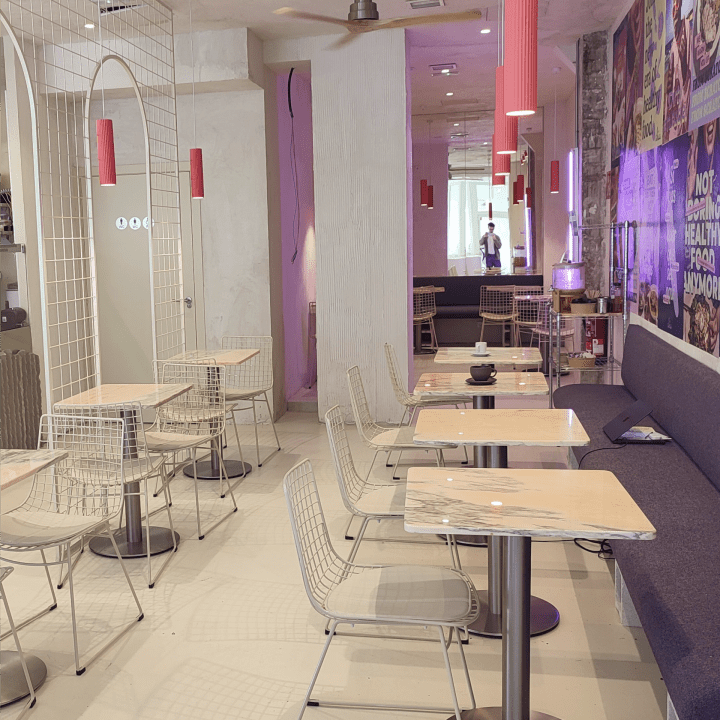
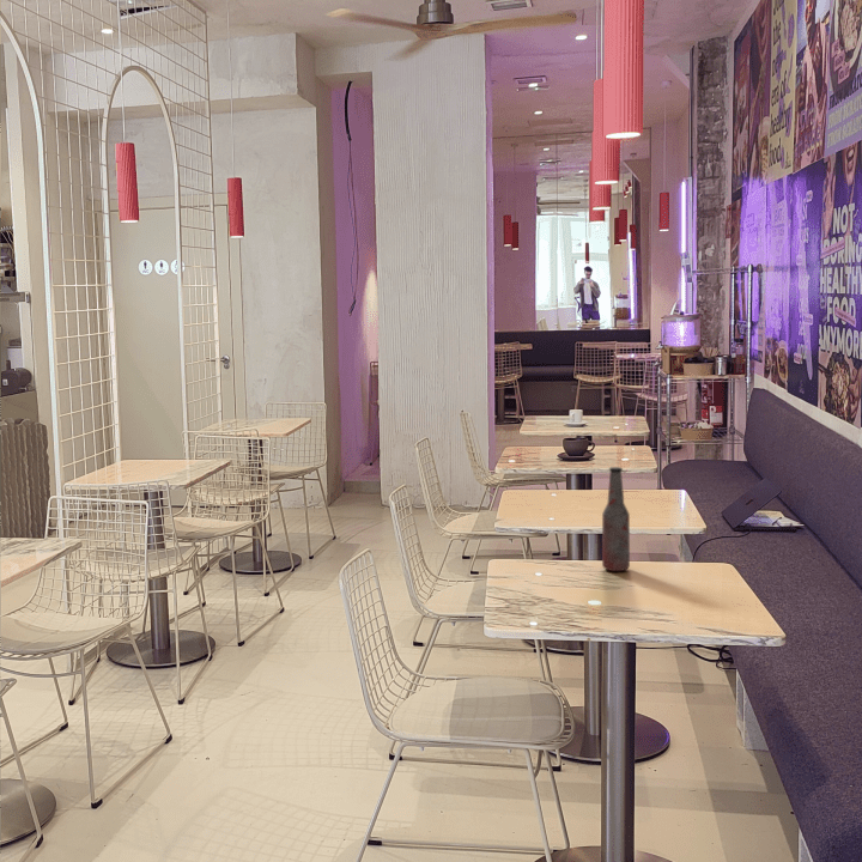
+ bottle [601,466,631,572]
